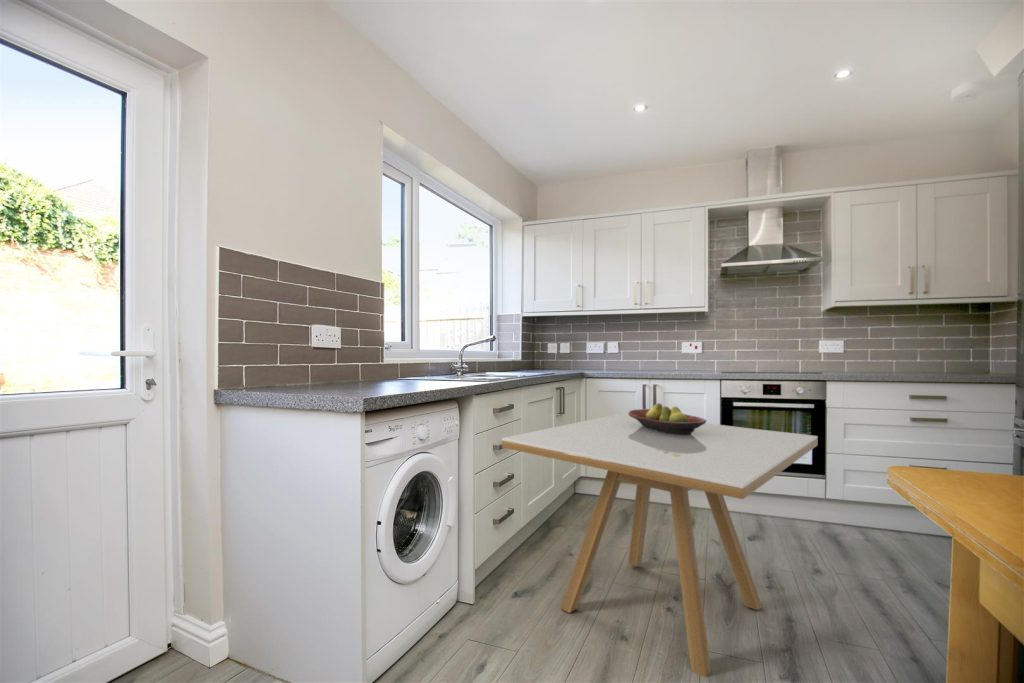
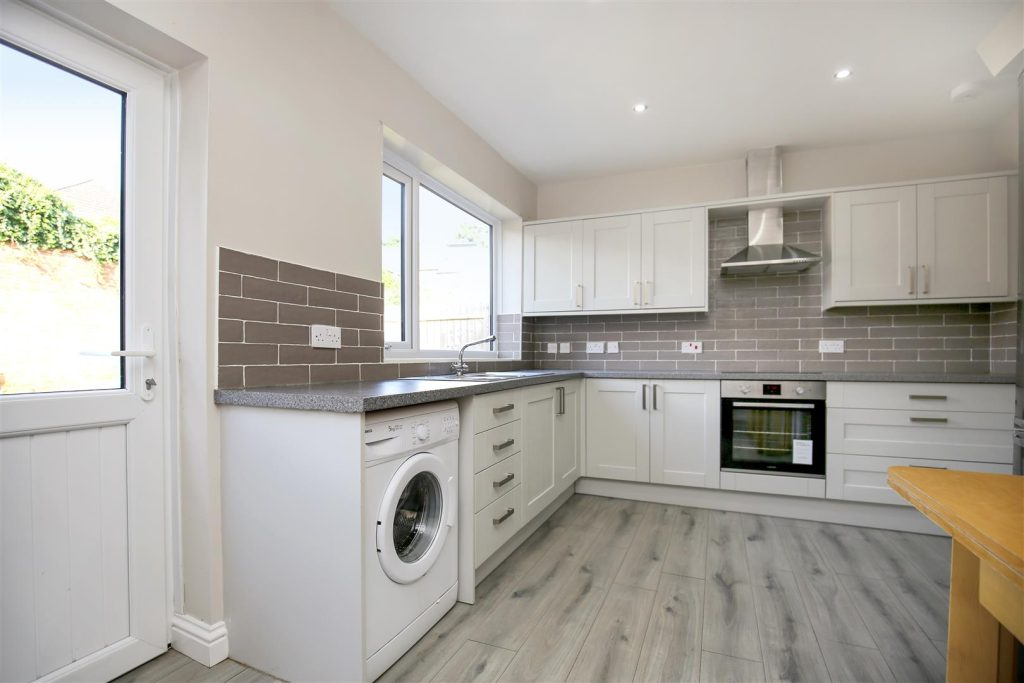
- fruit bowl [627,402,707,435]
- dining table [501,412,819,678]
